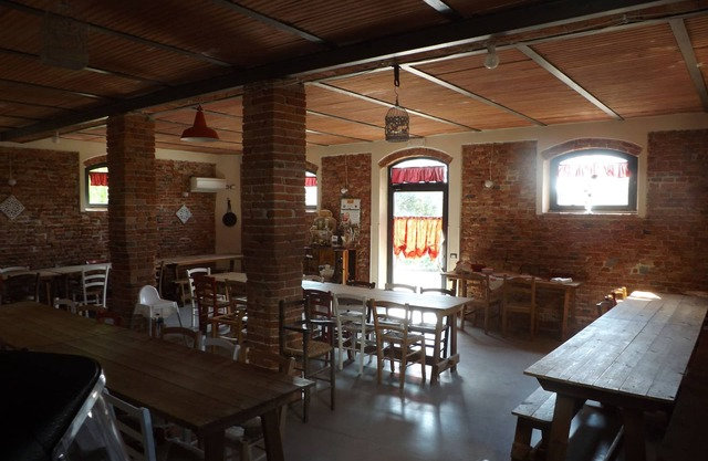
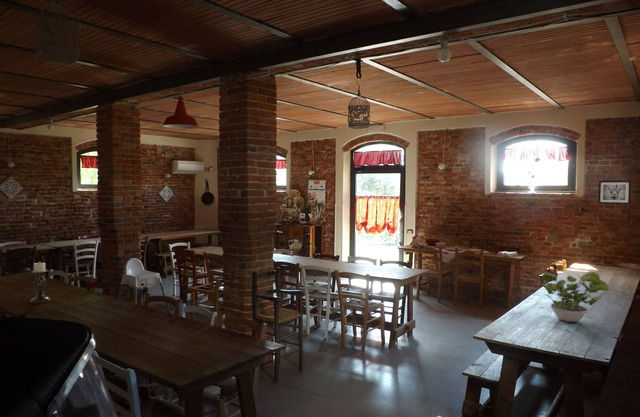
+ potted plant [539,271,609,323]
+ candle holder [29,261,51,305]
+ wall art [598,180,632,205]
